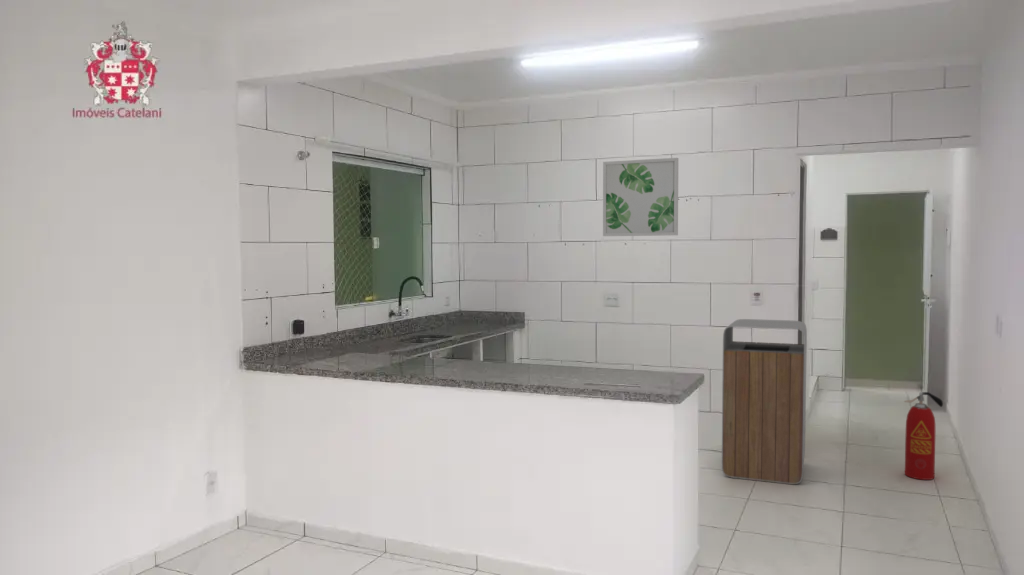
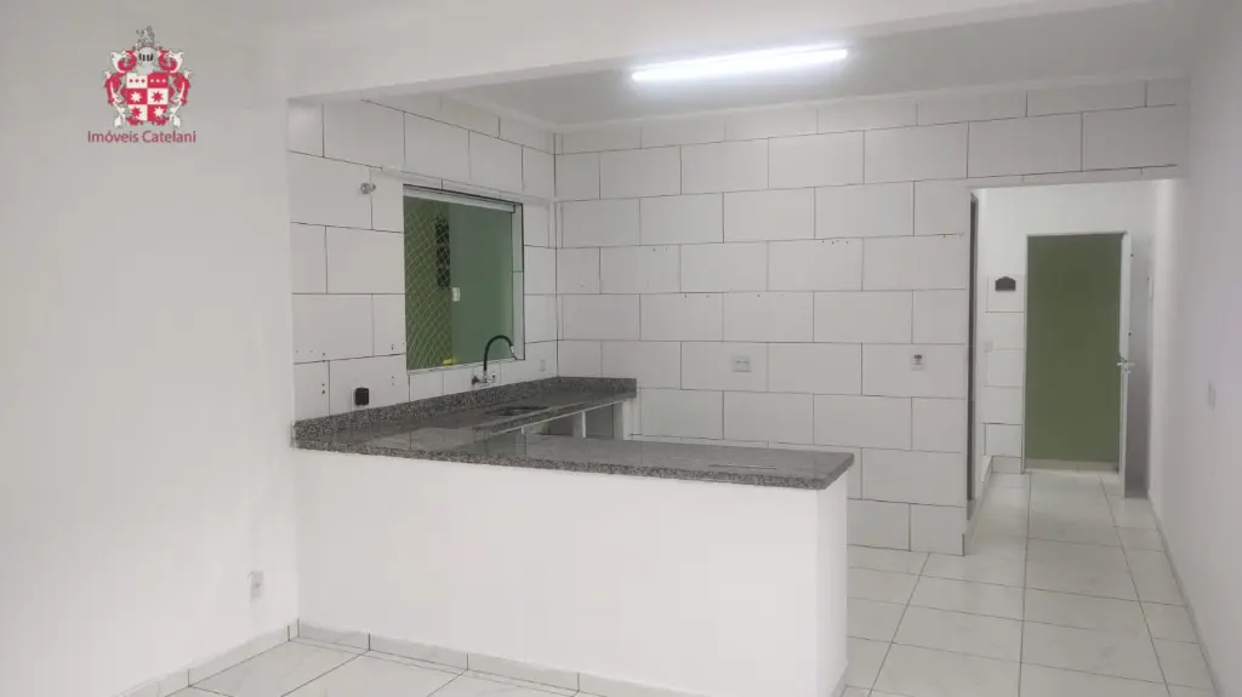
- fire extinguisher [903,391,944,481]
- trash can [721,318,808,485]
- wall art [602,157,679,237]
